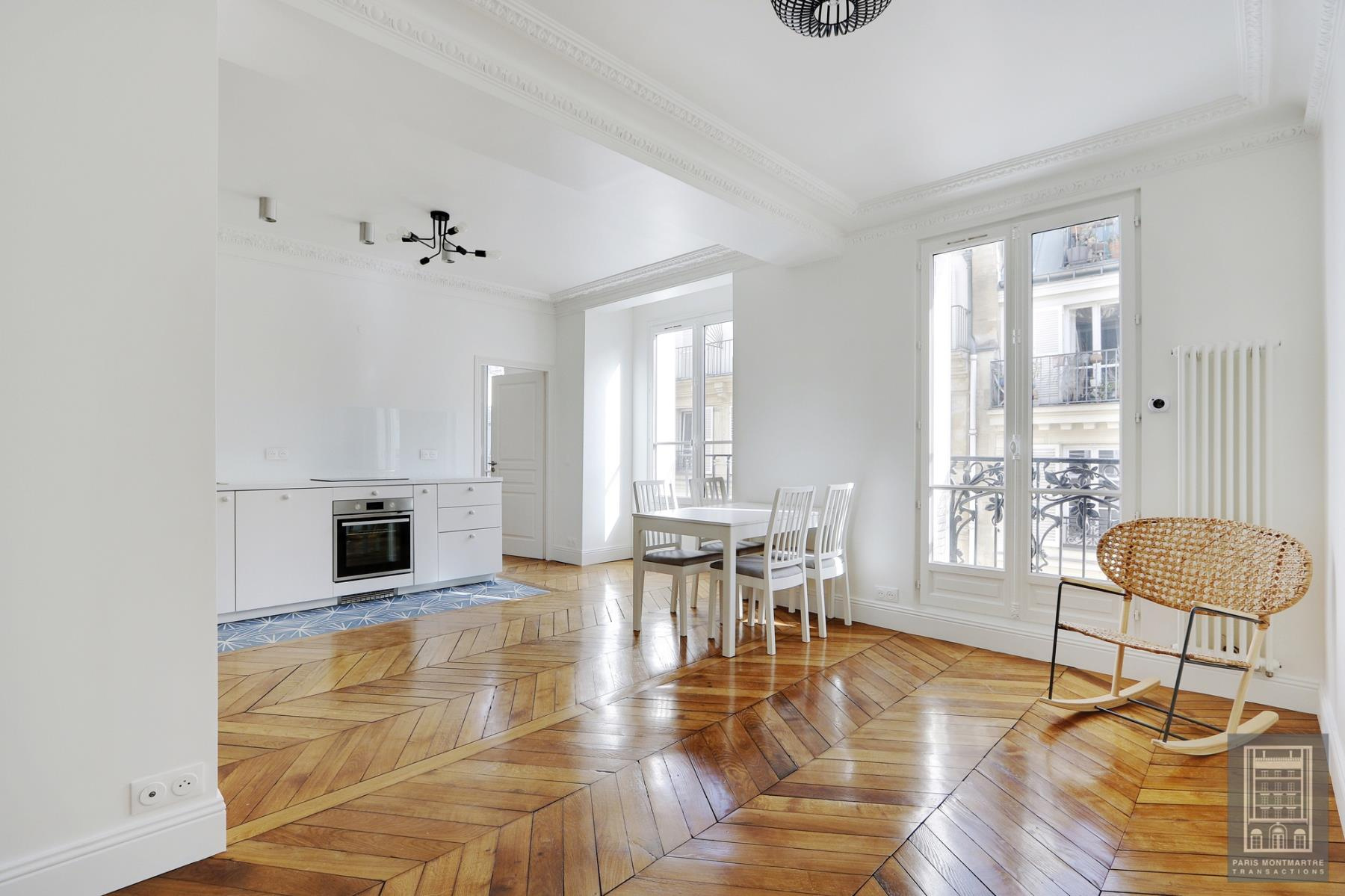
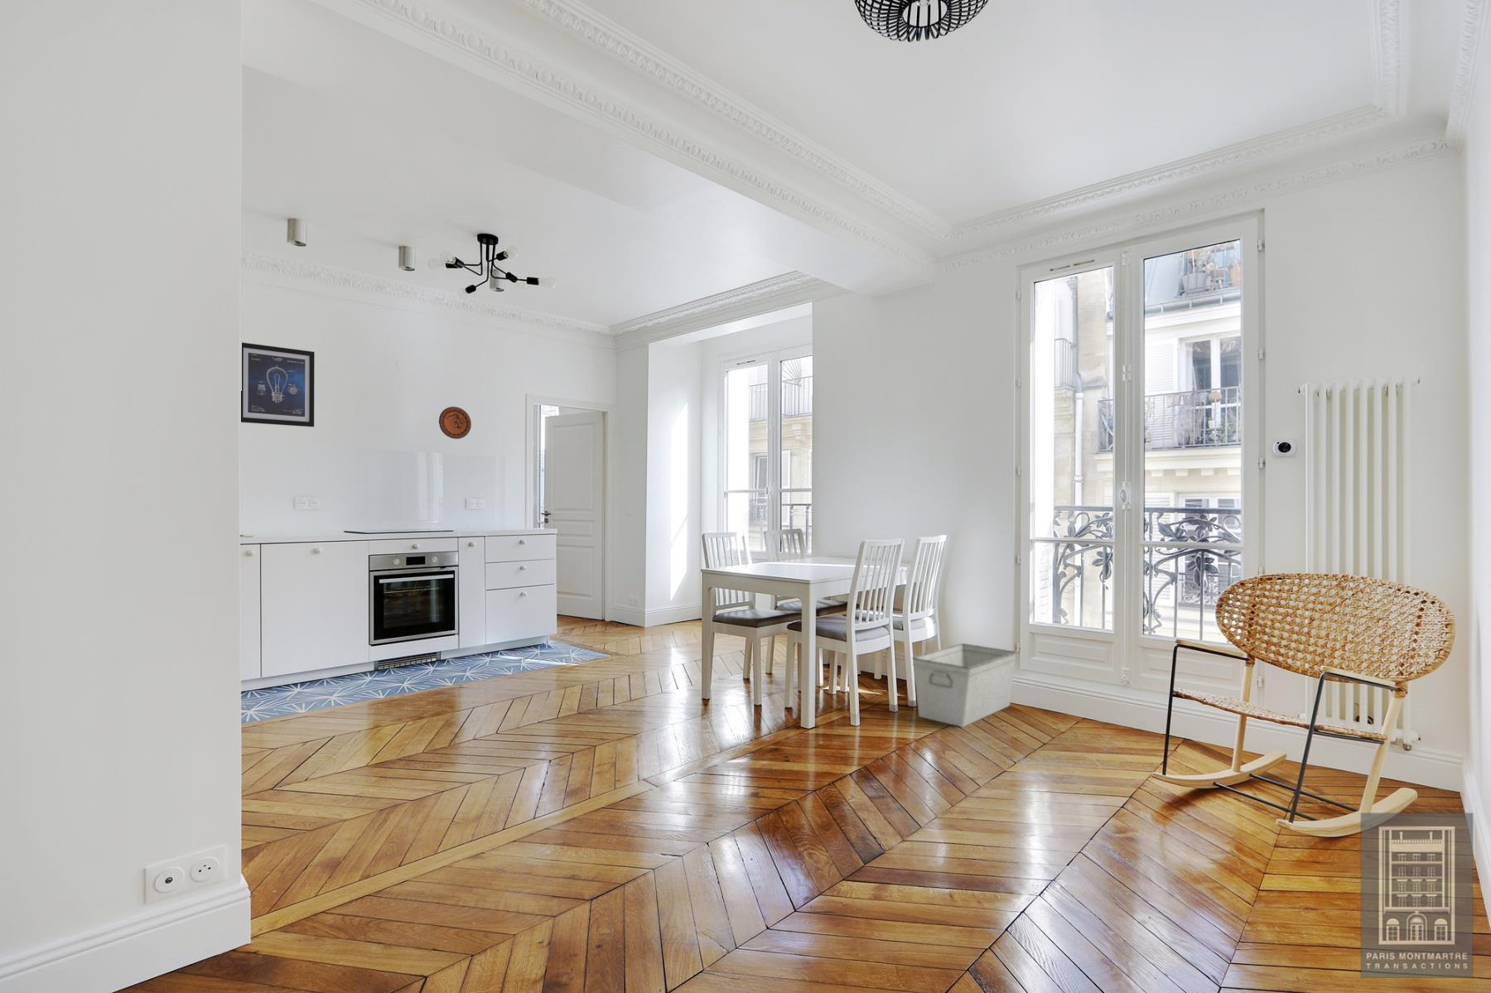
+ storage bin [911,643,1018,728]
+ wall art [241,342,316,428]
+ decorative plate [438,406,472,440]
